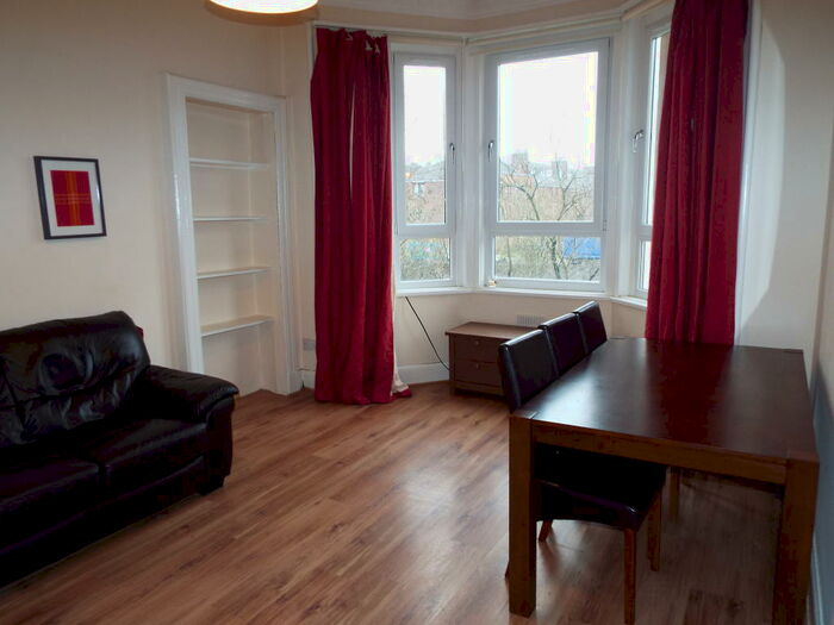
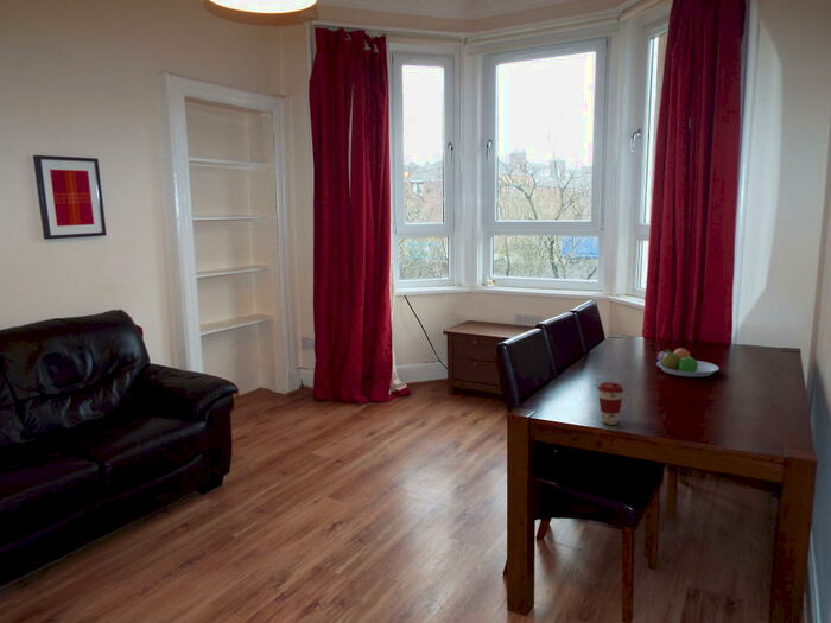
+ coffee cup [597,381,624,426]
+ fruit bowl [655,347,721,377]
